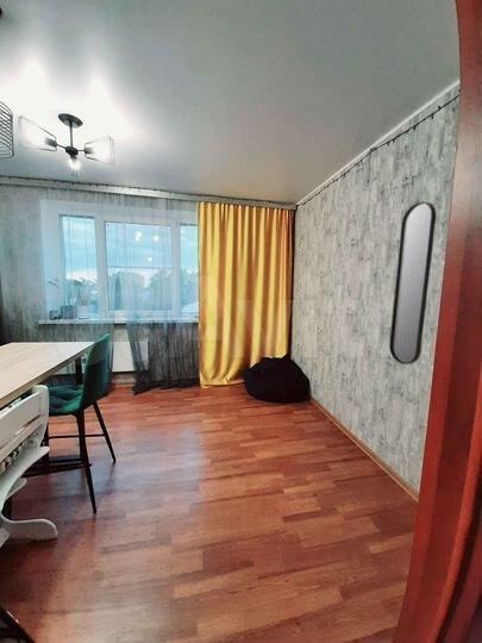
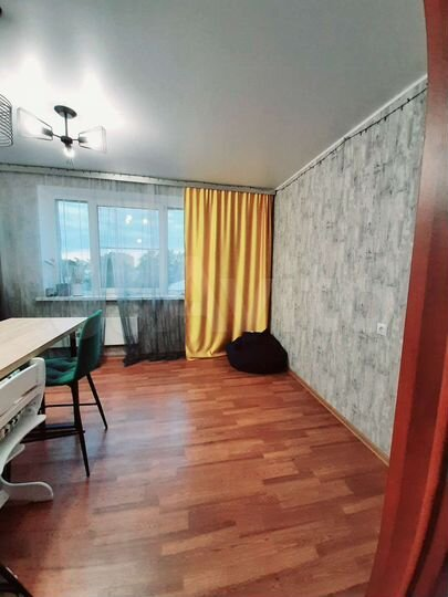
- home mirror [388,201,438,366]
